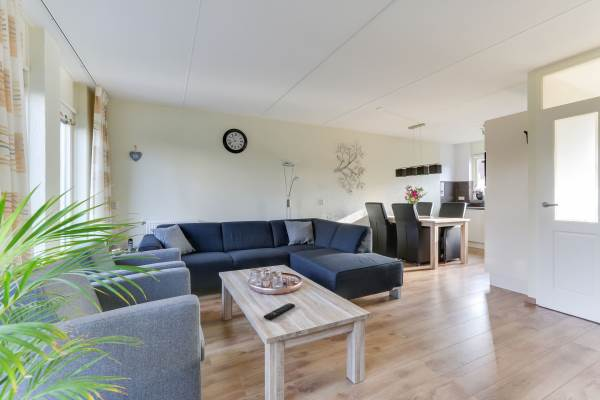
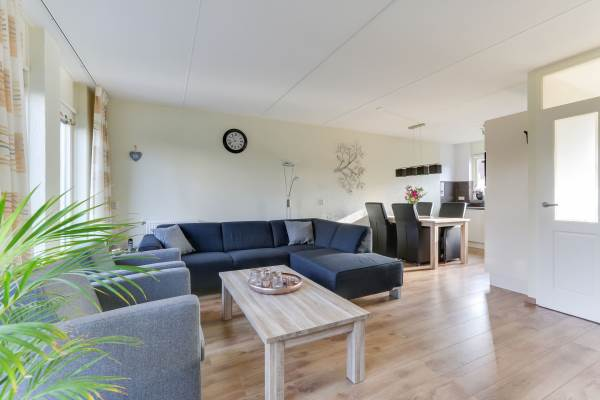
- remote control [263,302,296,321]
